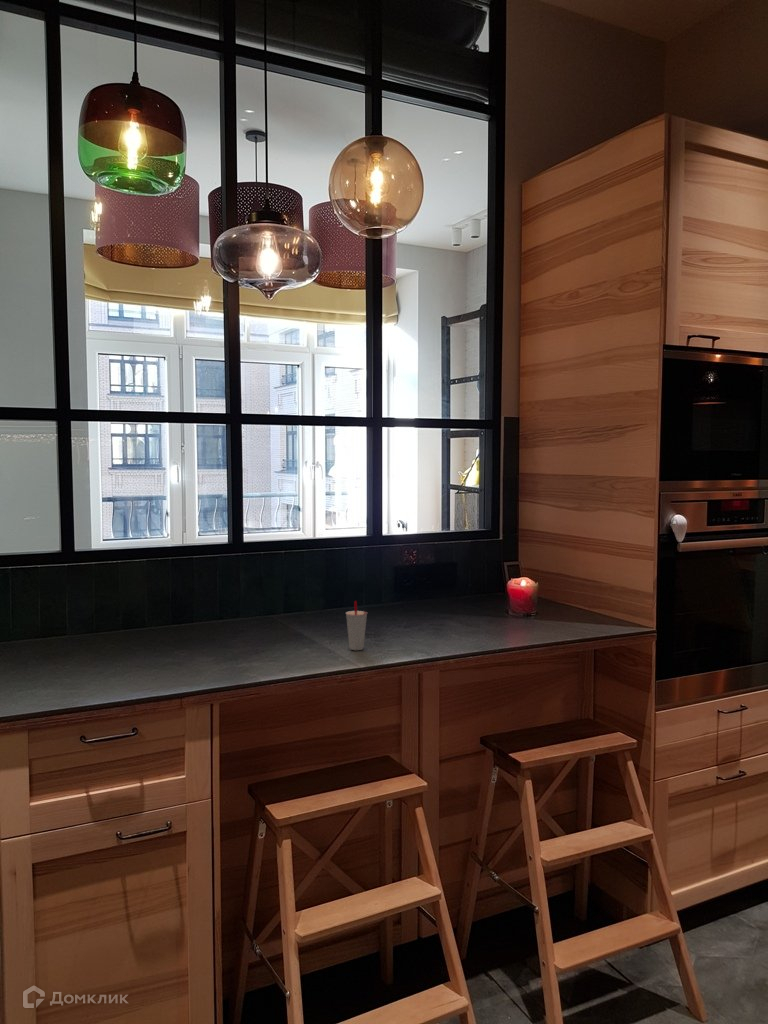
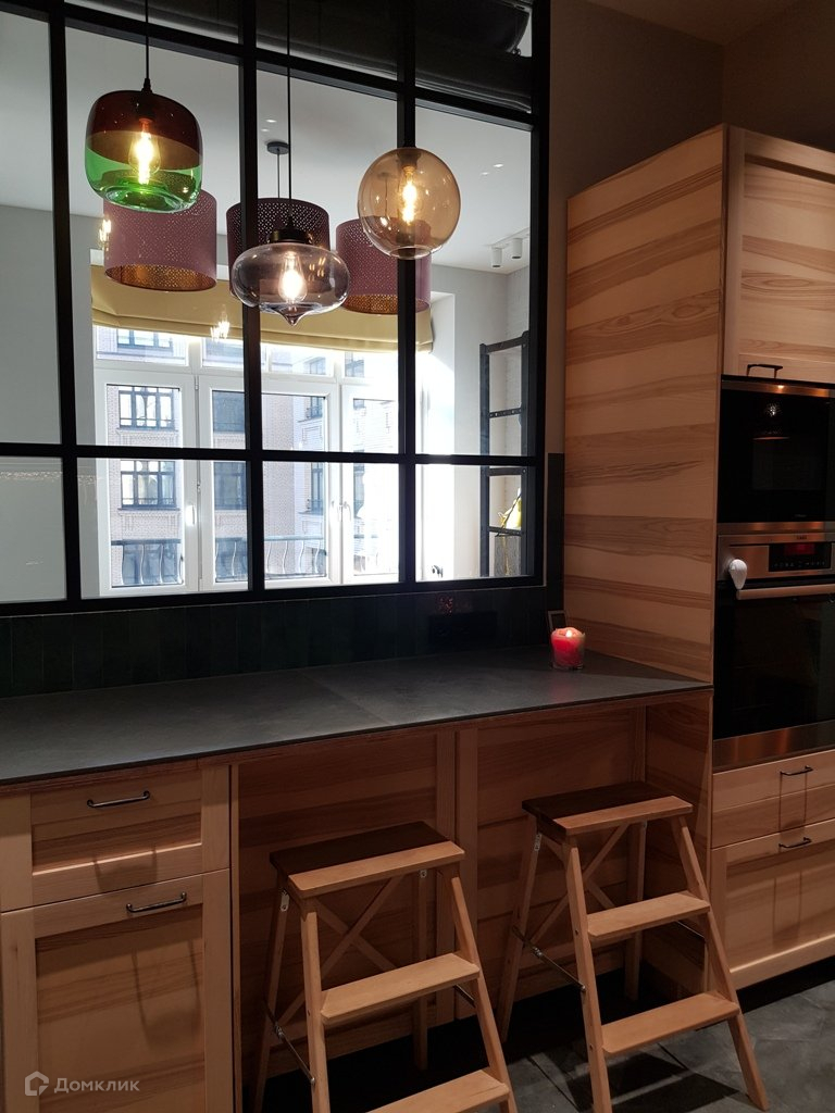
- cup [345,600,368,651]
